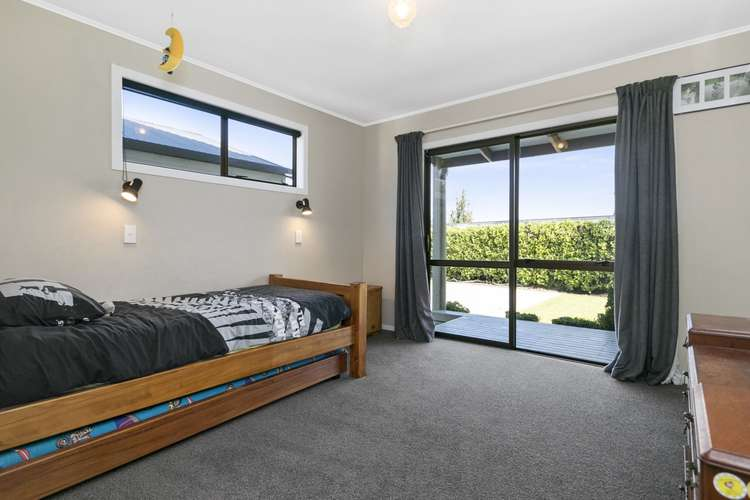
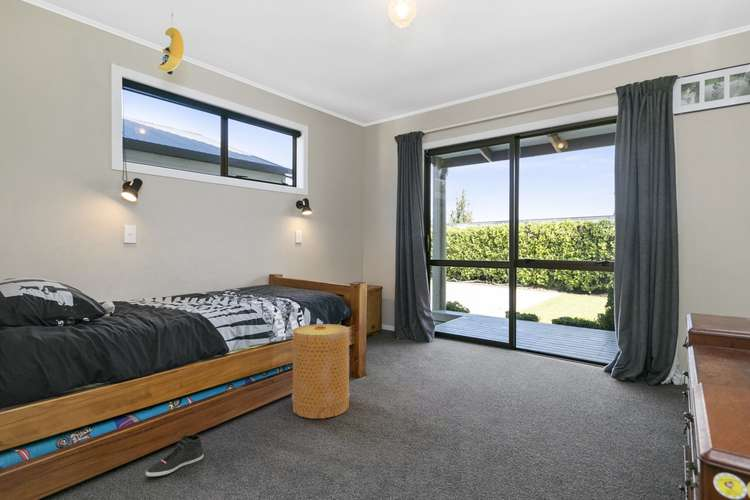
+ basket [291,323,351,419]
+ sneaker [145,434,205,477]
